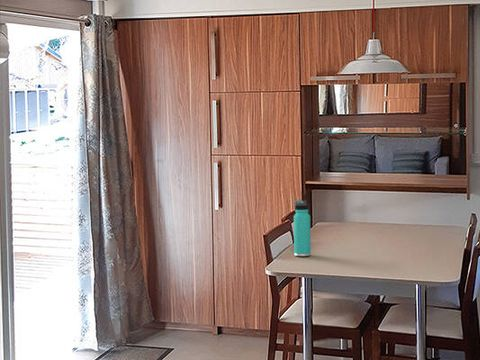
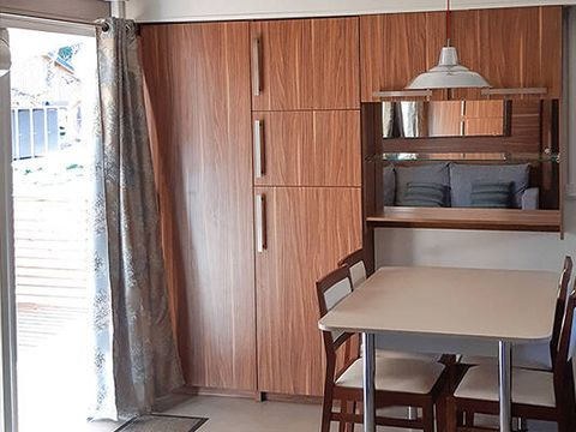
- thermos bottle [293,200,312,257]
